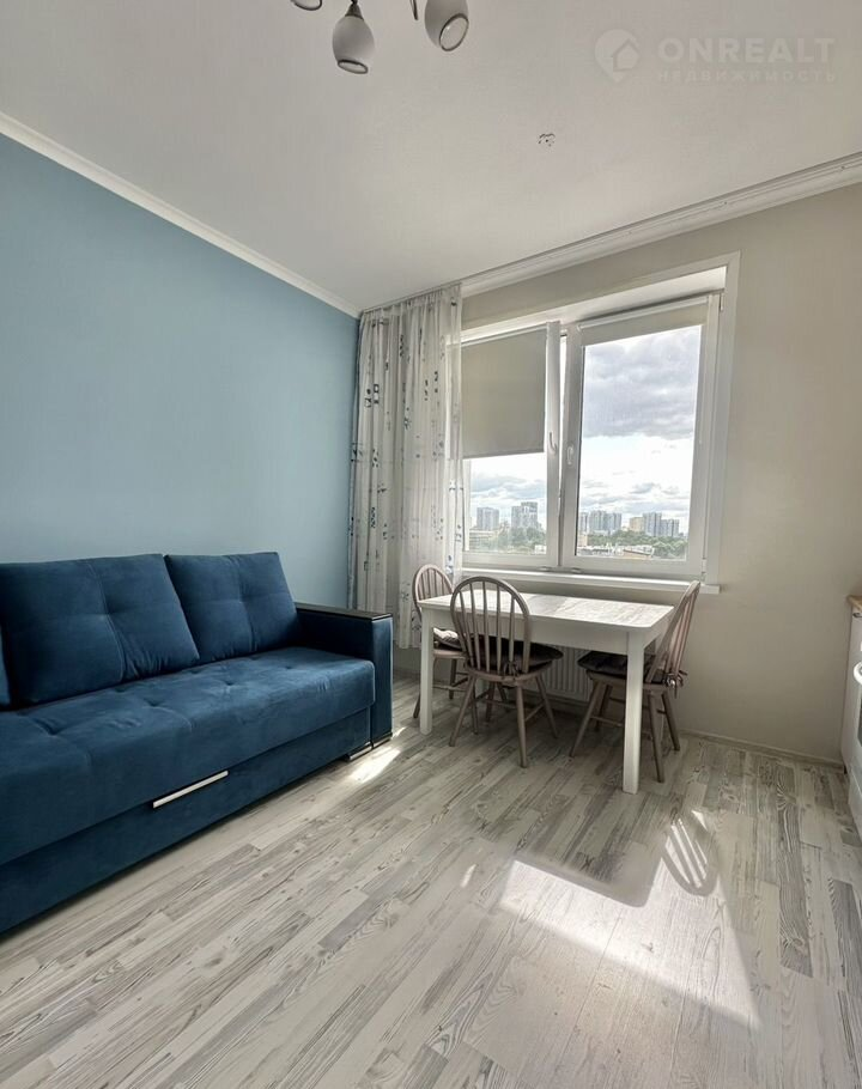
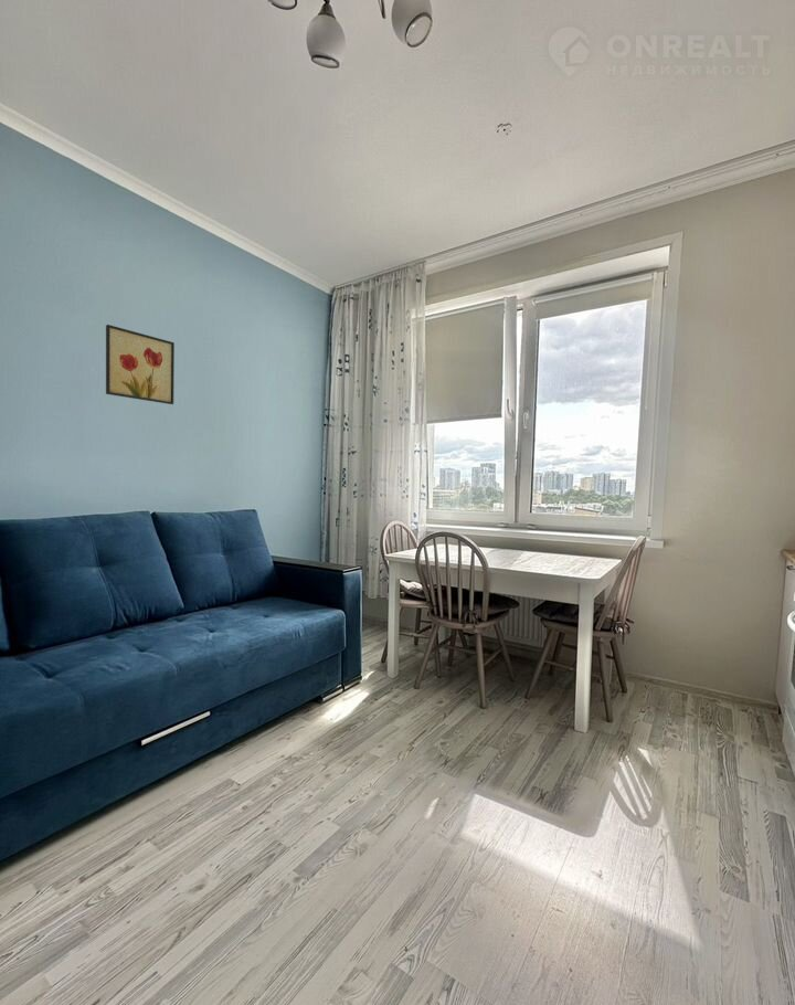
+ wall art [105,324,176,405]
